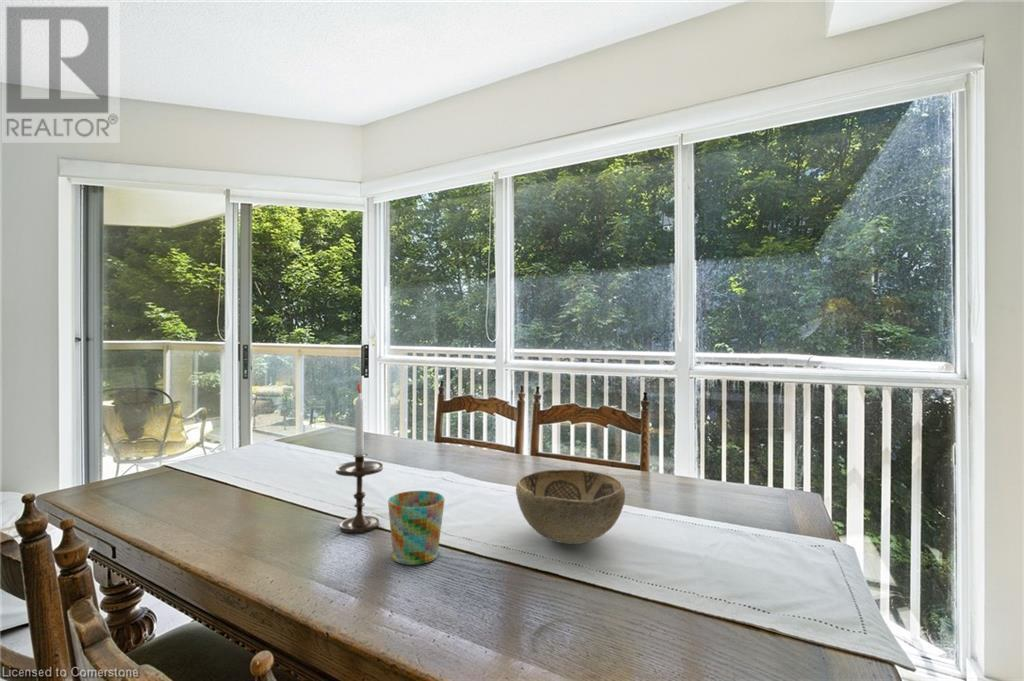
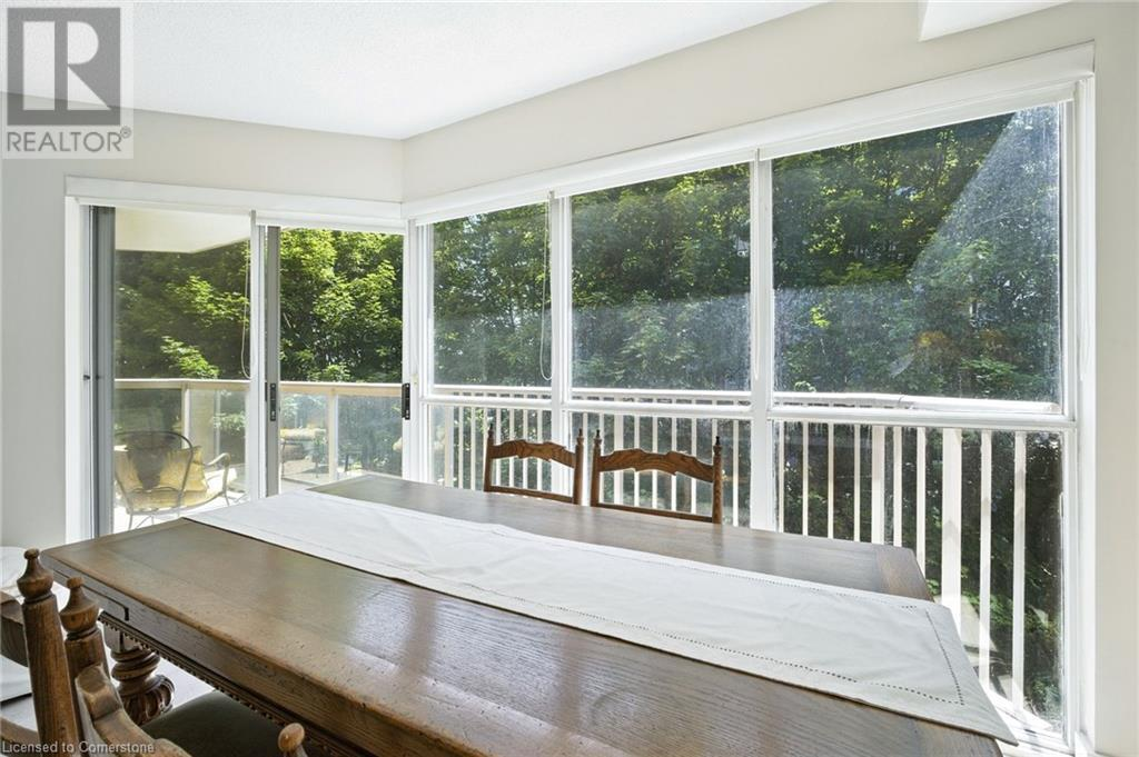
- mug [387,490,446,566]
- decorative bowl [515,469,626,545]
- candlestick [335,380,384,534]
